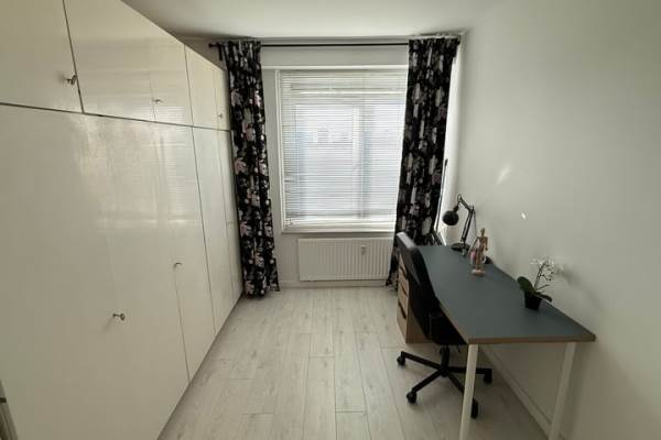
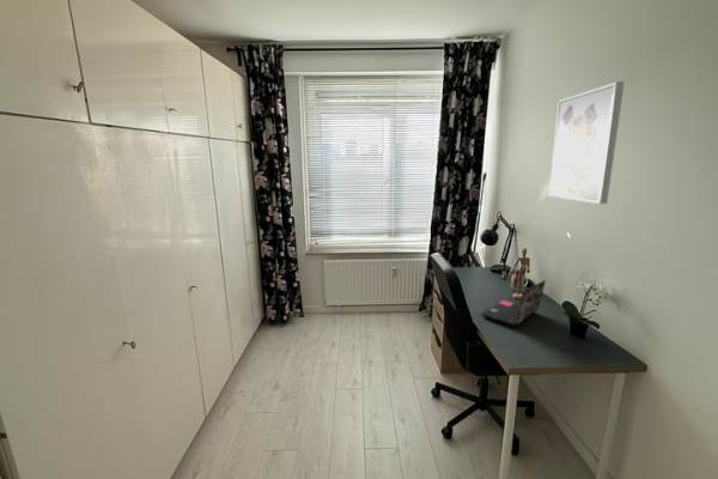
+ laptop [480,279,547,328]
+ wall art [548,80,626,205]
